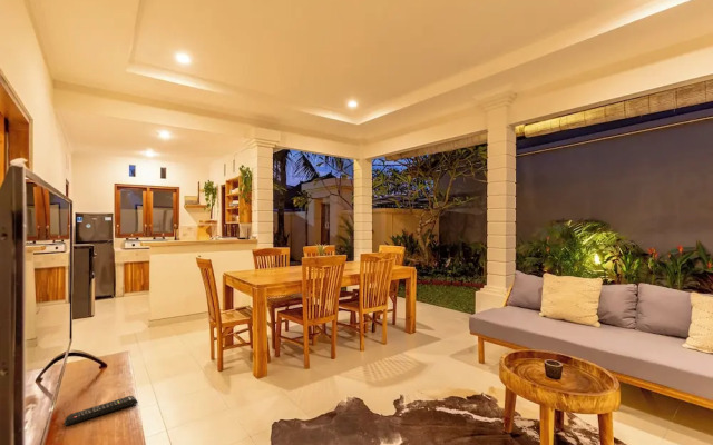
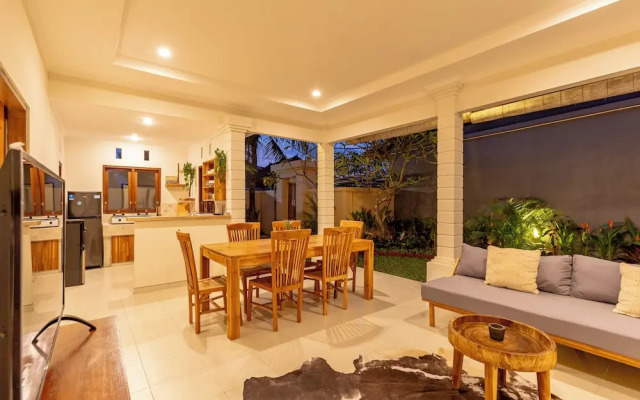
- remote control [64,395,139,427]
